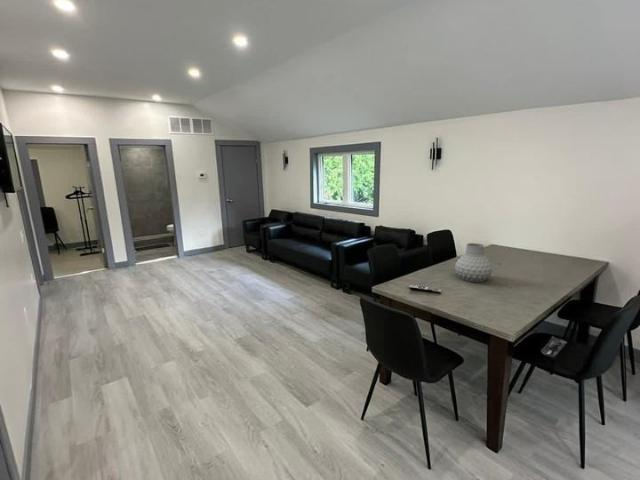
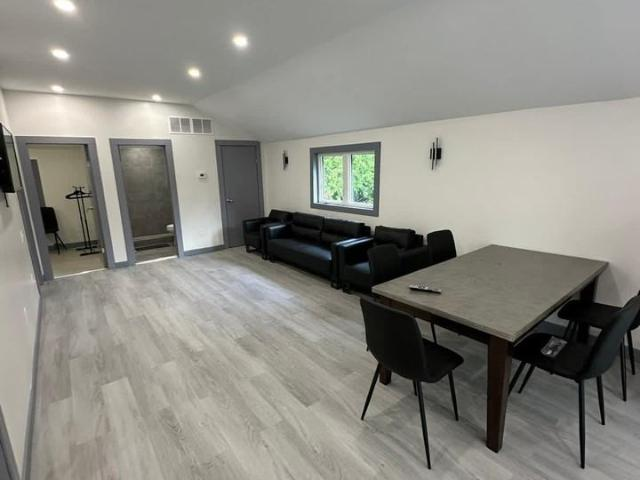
- vase [454,242,493,283]
